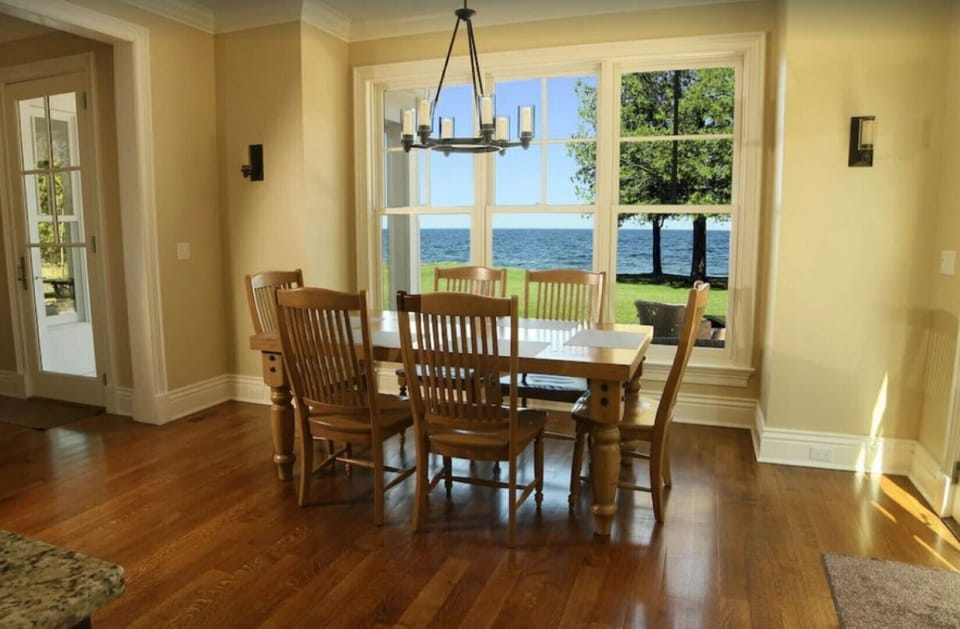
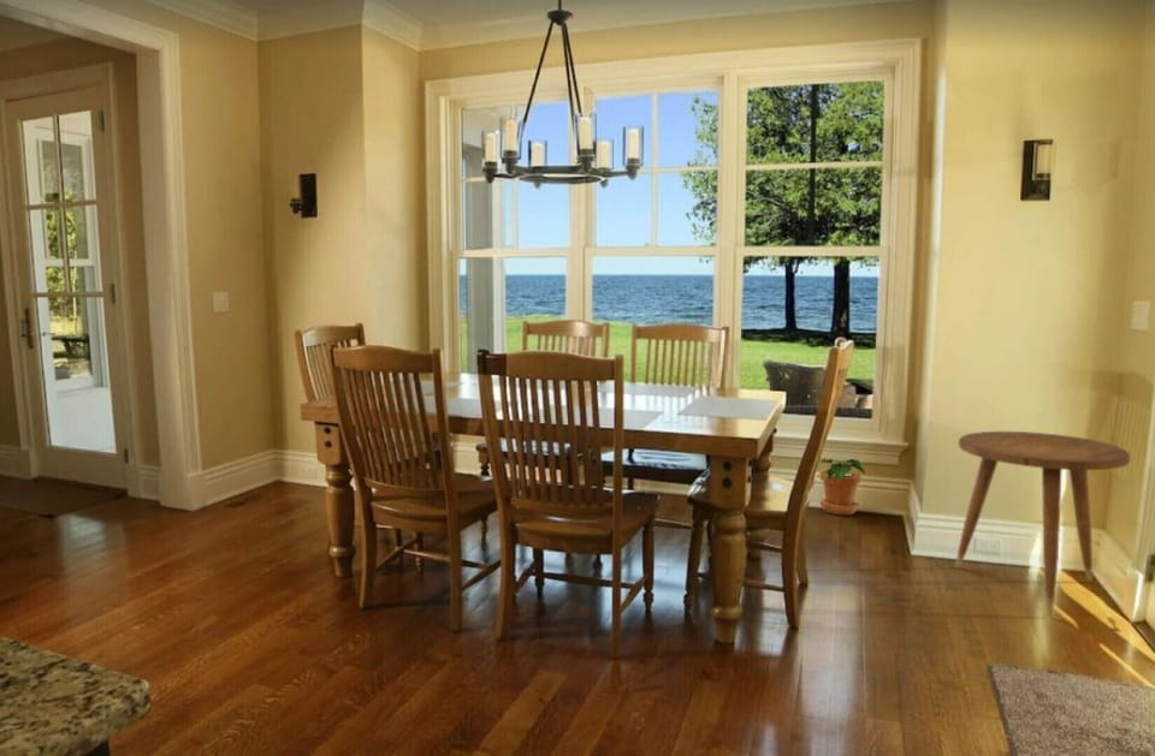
+ potted plant [819,457,866,516]
+ side table [955,430,1132,618]
